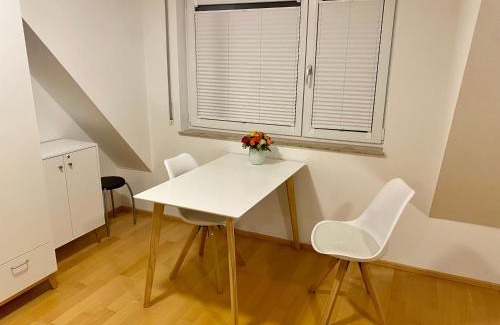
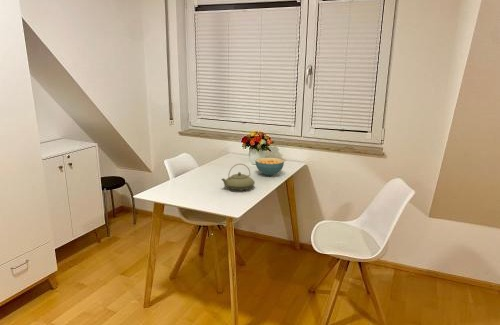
+ cereal bowl [254,157,285,177]
+ teapot [220,163,256,191]
